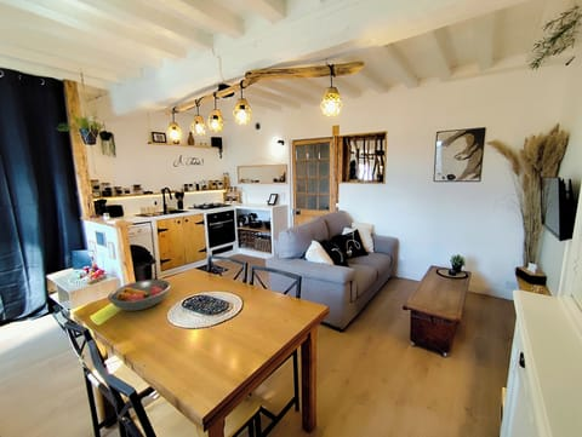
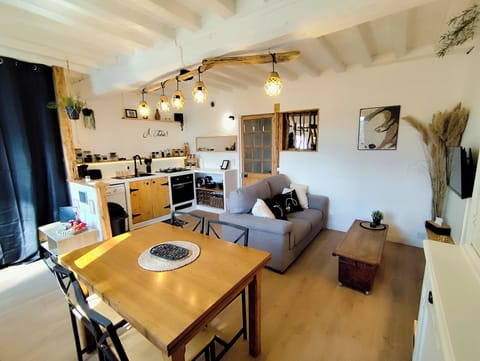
- fruit bowl [107,278,172,312]
